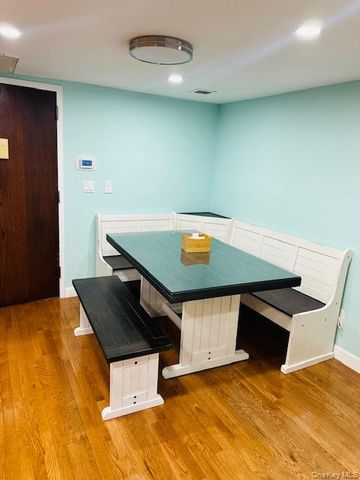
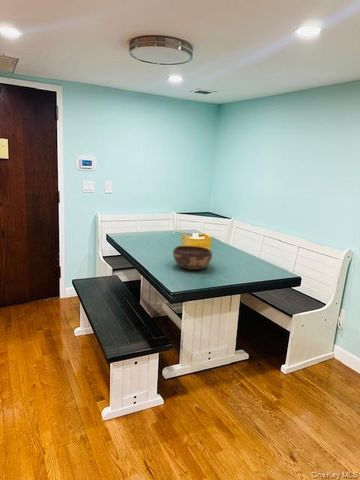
+ decorative bowl [172,245,213,271]
